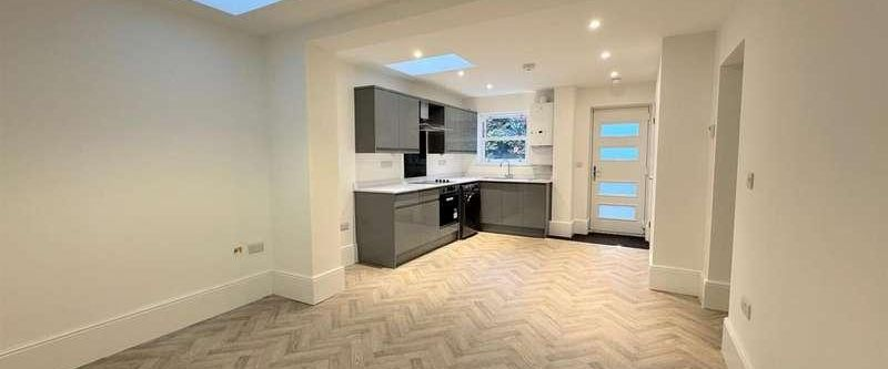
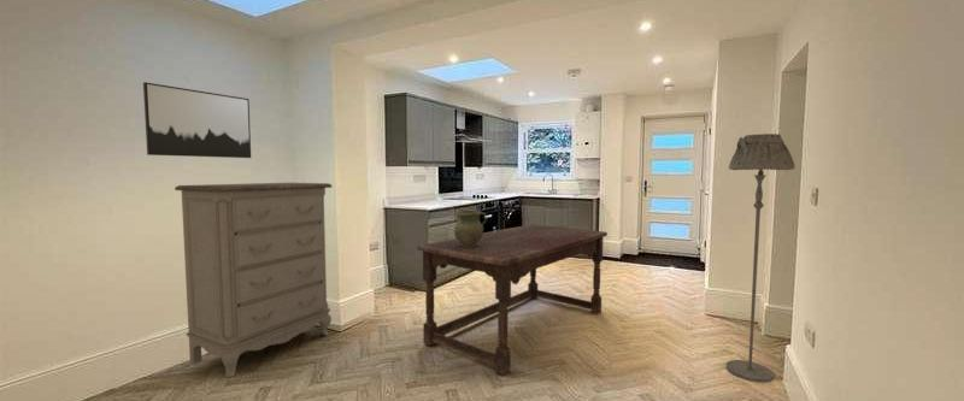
+ dining table [416,224,609,377]
+ ceramic jug [453,210,488,247]
+ floor lamp [725,132,797,383]
+ dresser [174,182,334,378]
+ wall art [142,81,252,159]
